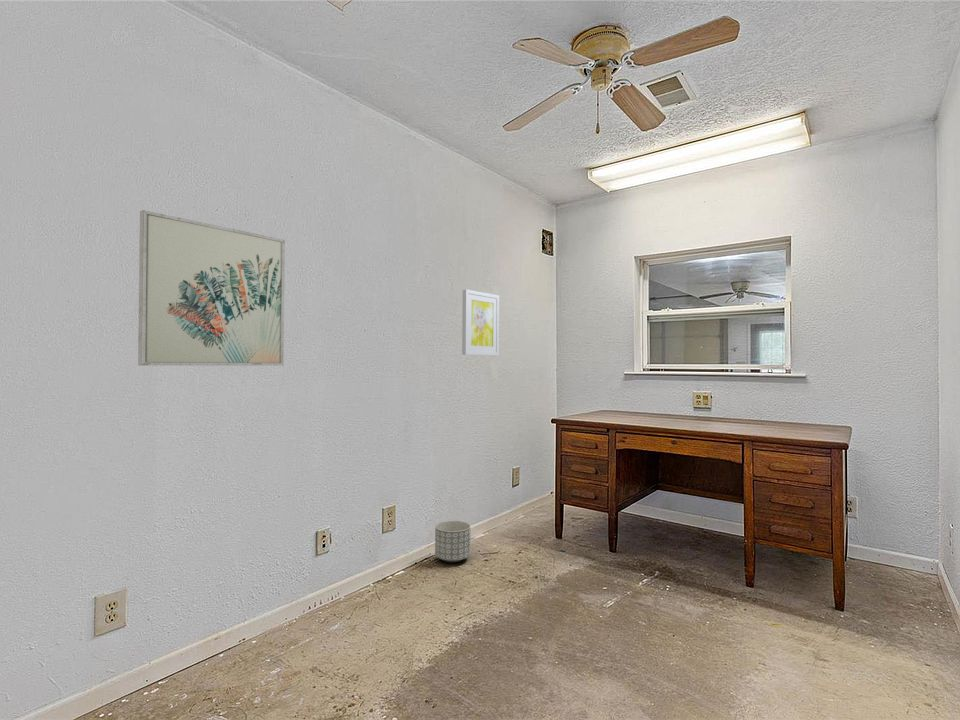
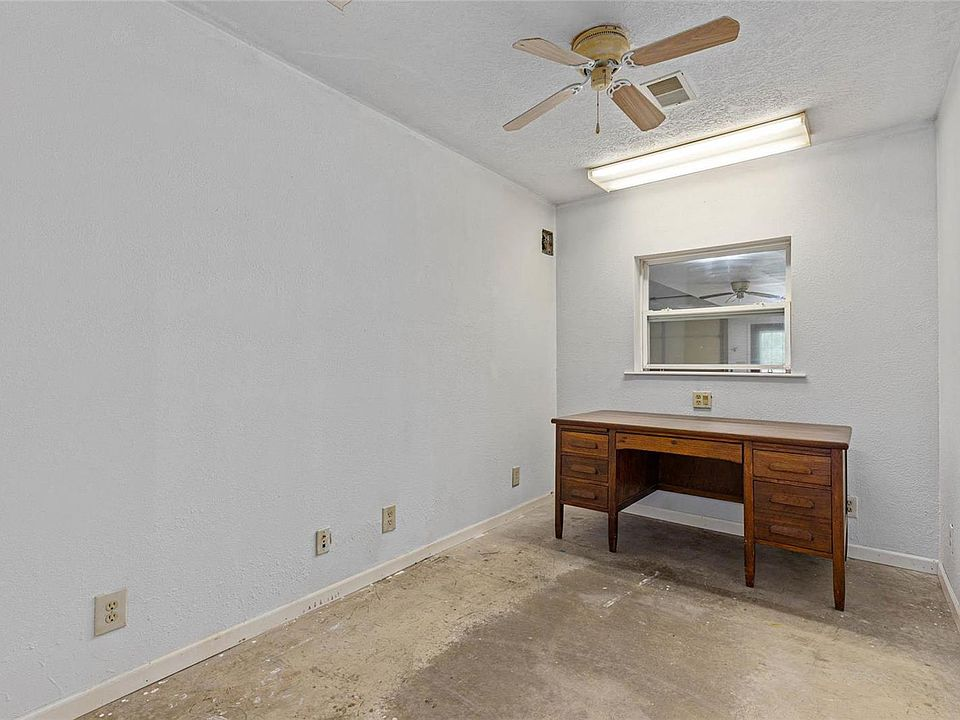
- wall art [461,288,500,357]
- planter [434,520,471,563]
- wall art [137,209,286,367]
